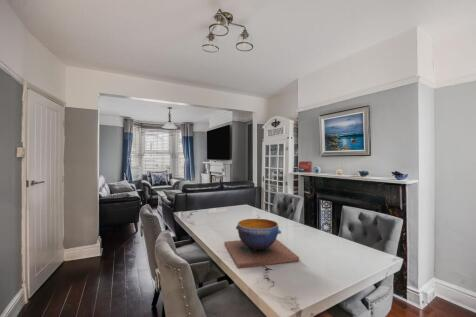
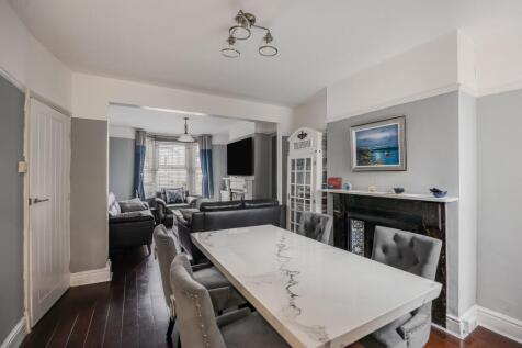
- decorative bowl [223,218,300,270]
